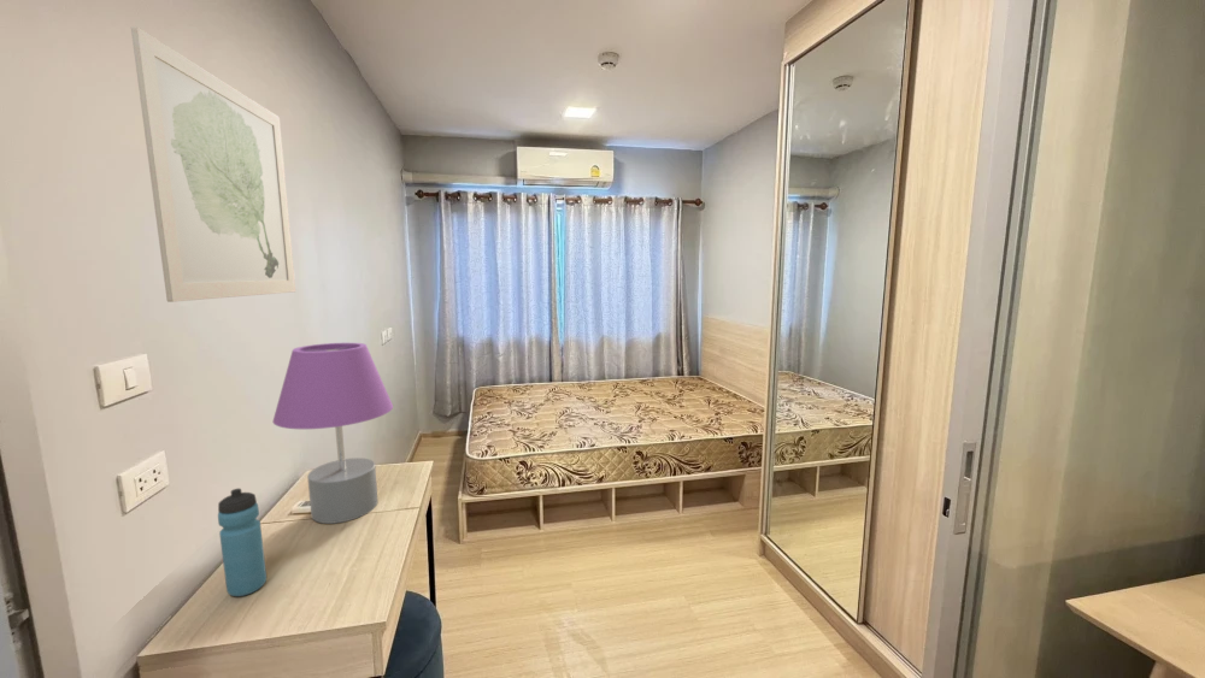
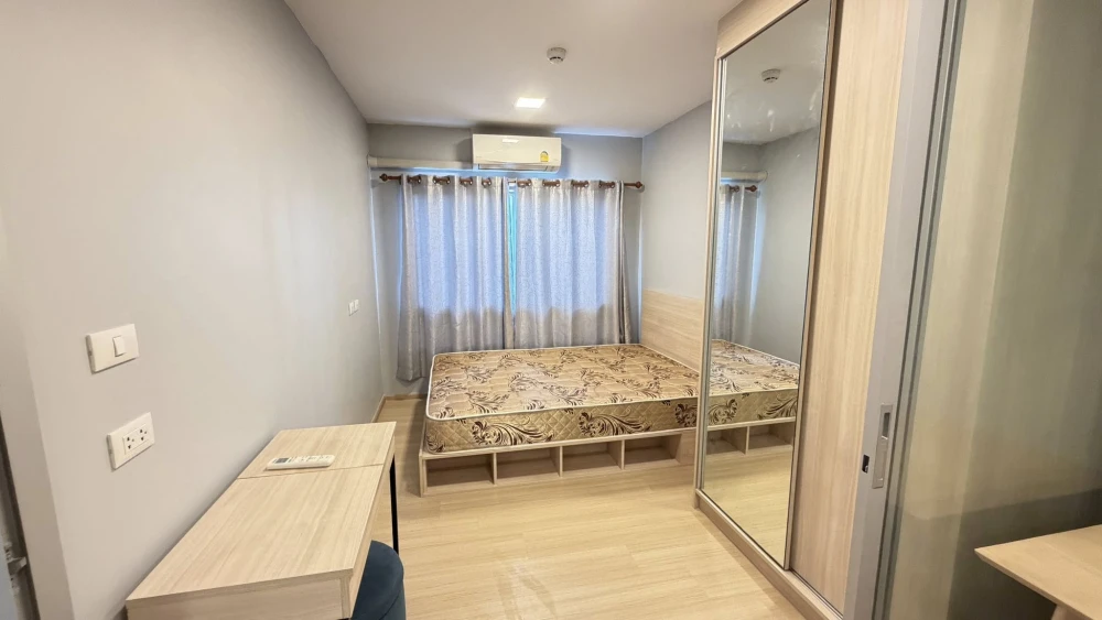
- wall art [130,25,296,303]
- table lamp [272,342,394,525]
- water bottle [217,488,268,597]
